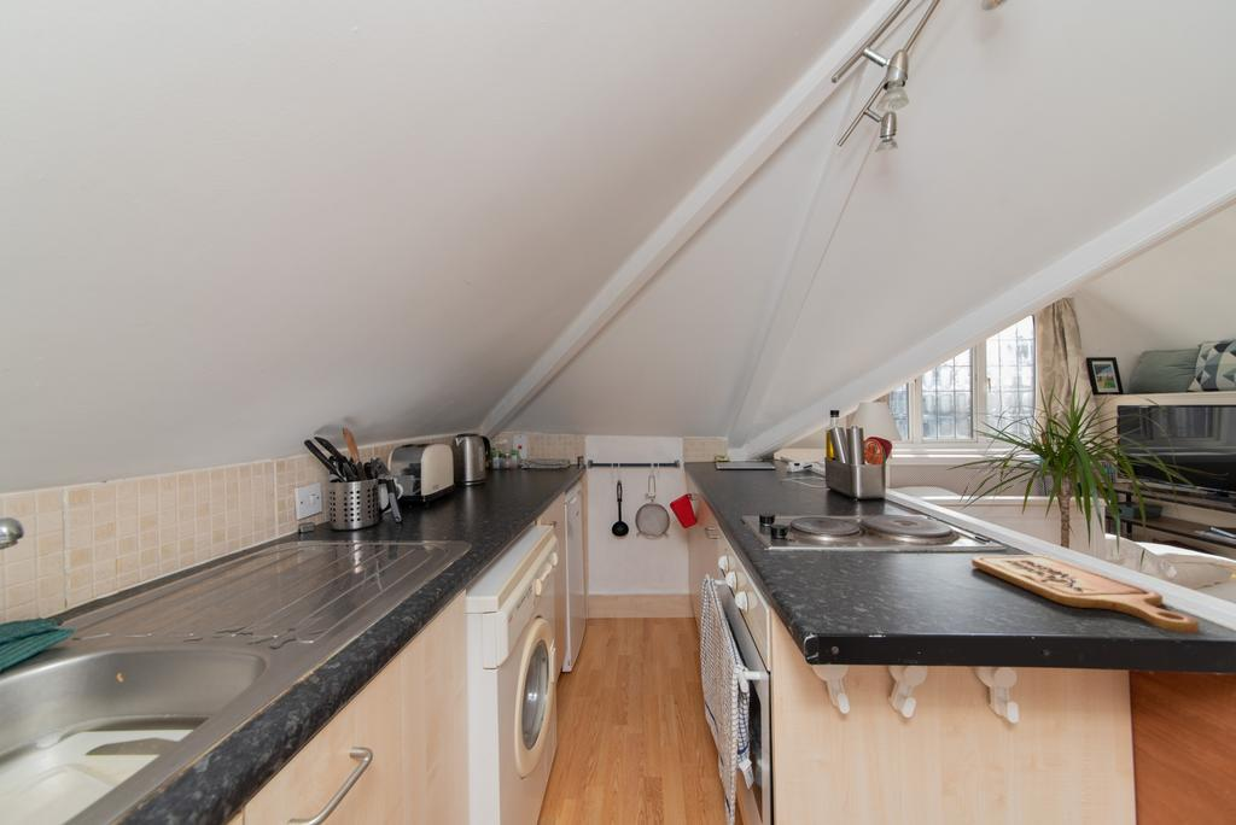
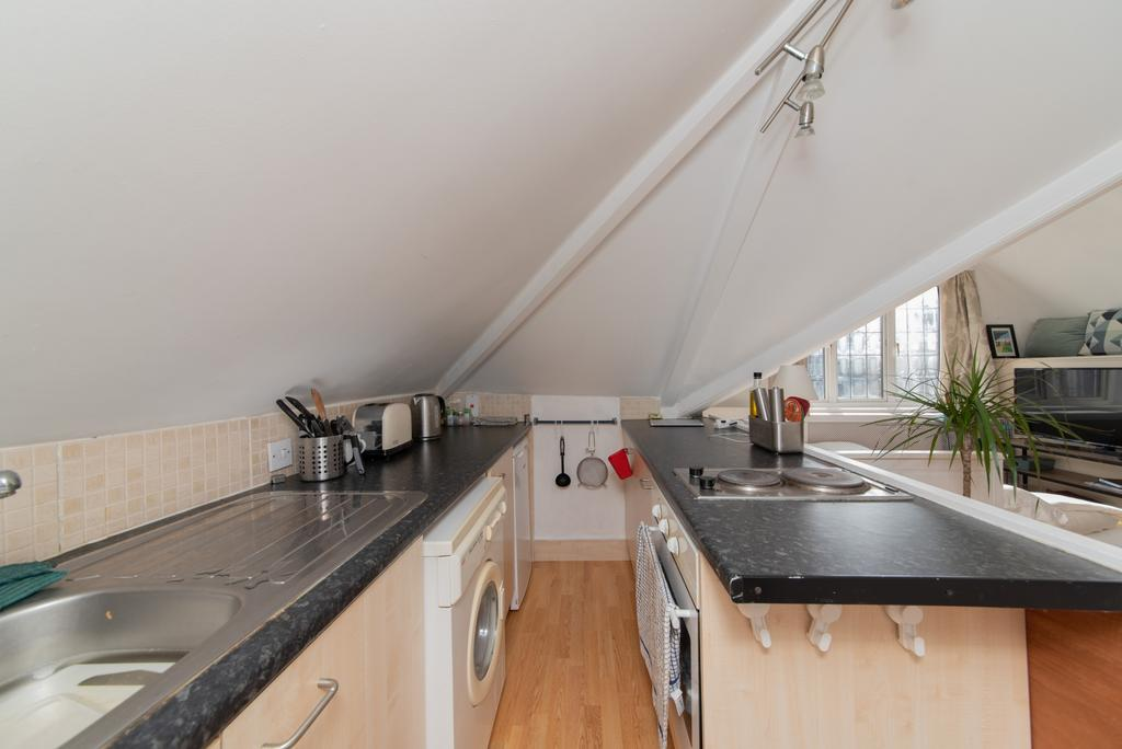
- cutting board [970,554,1200,634]
